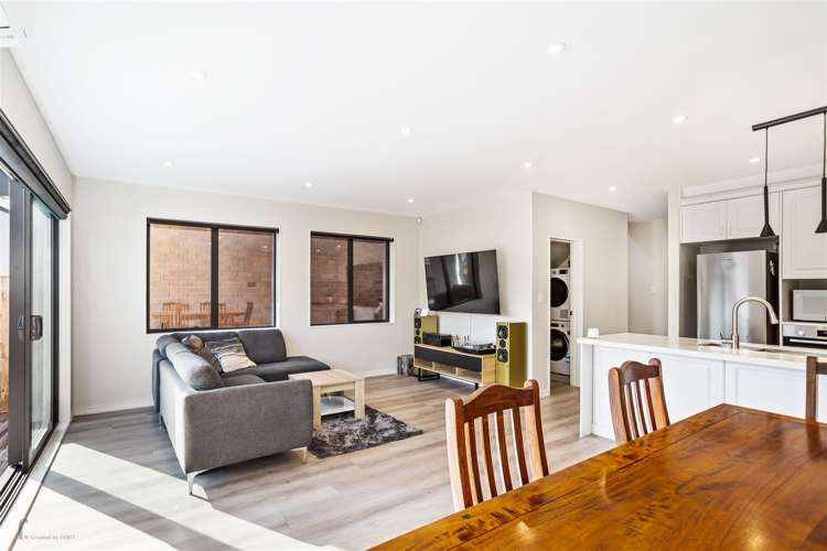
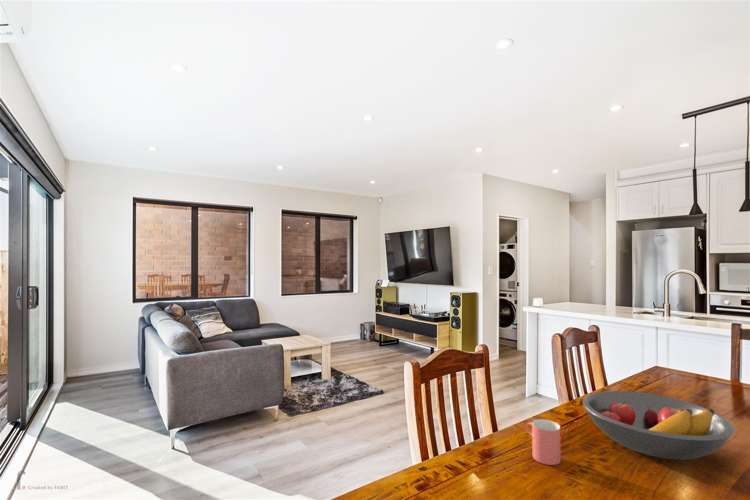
+ cup [525,418,562,466]
+ fruit bowl [582,390,736,461]
